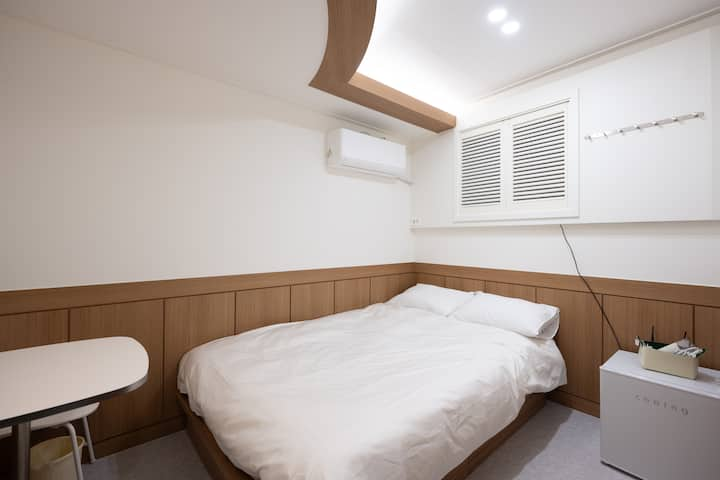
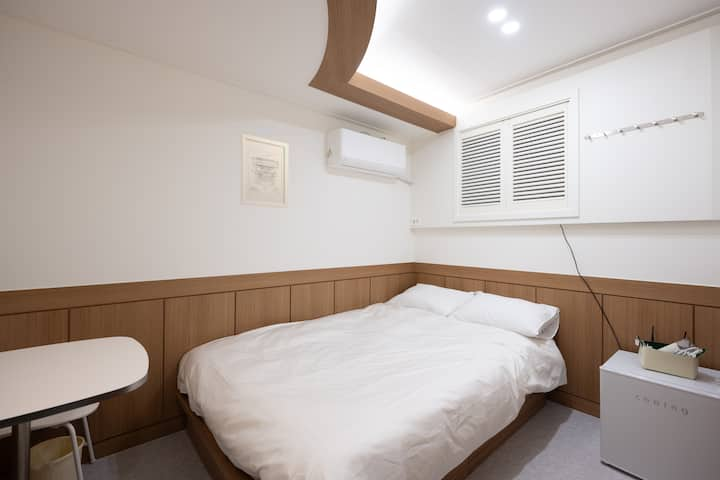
+ wall art [240,133,289,209]
